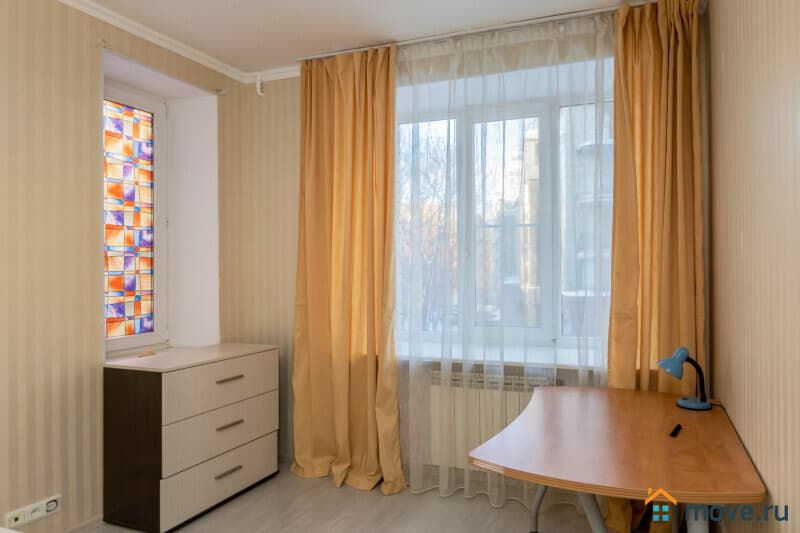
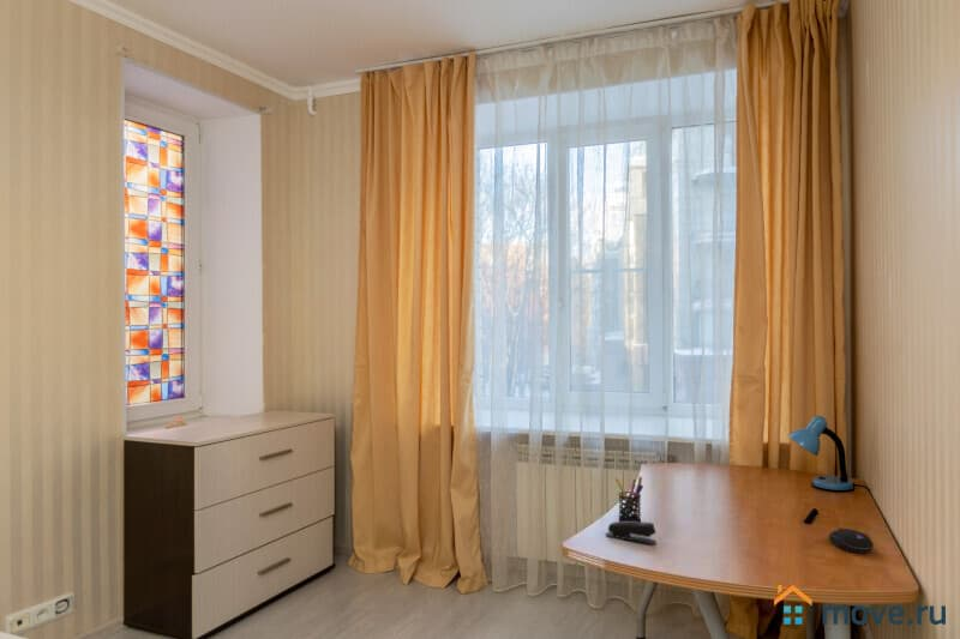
+ stapler [605,520,658,545]
+ computer mouse [827,526,875,554]
+ pen holder [614,476,644,522]
